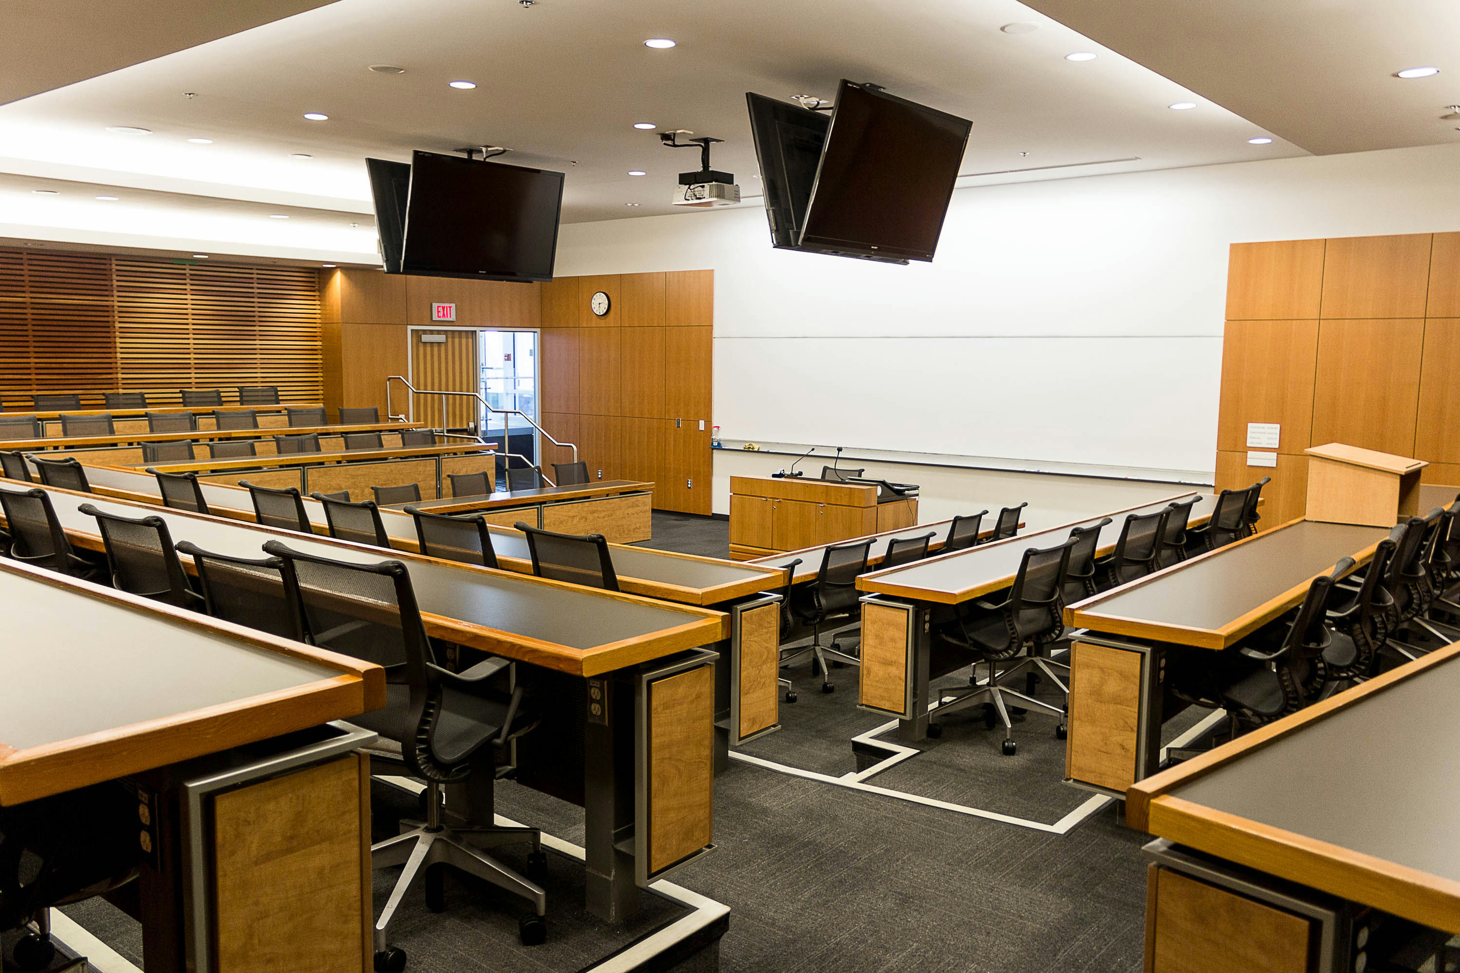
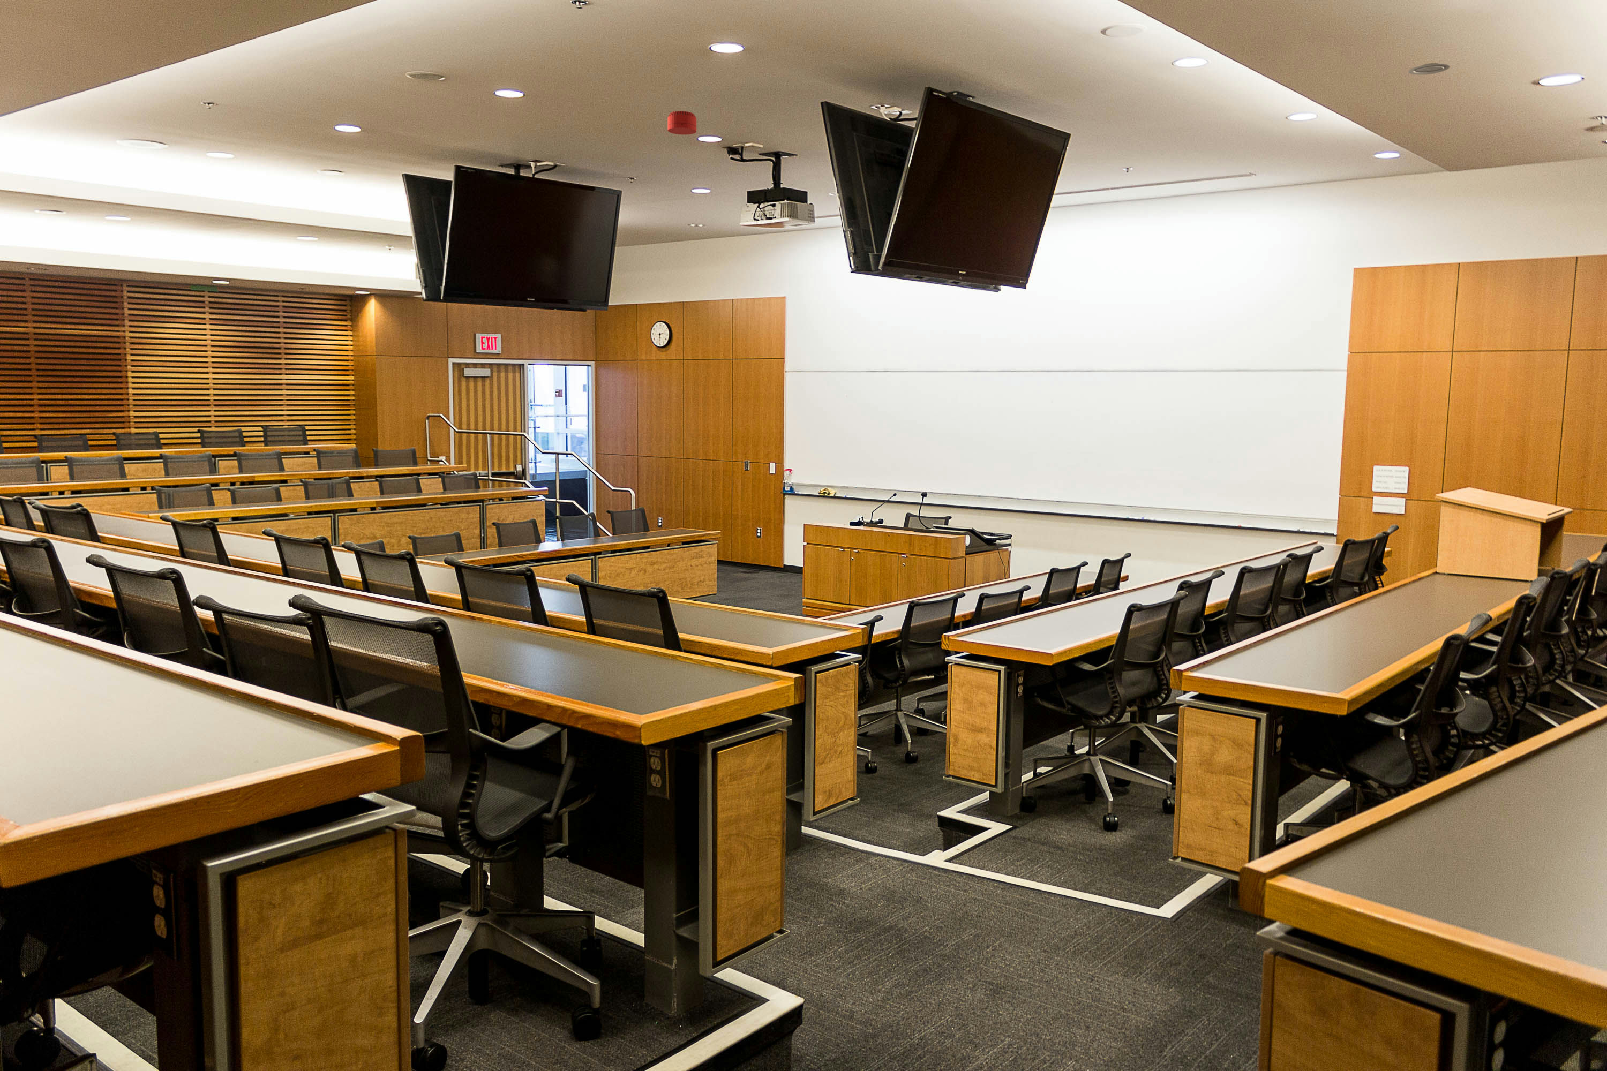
+ smoke detector [667,110,697,135]
+ recessed light [1407,62,1450,75]
